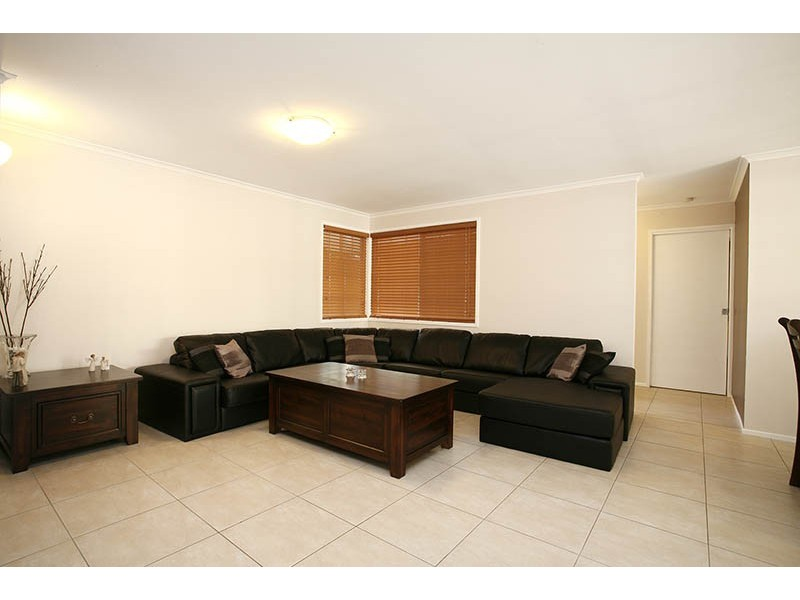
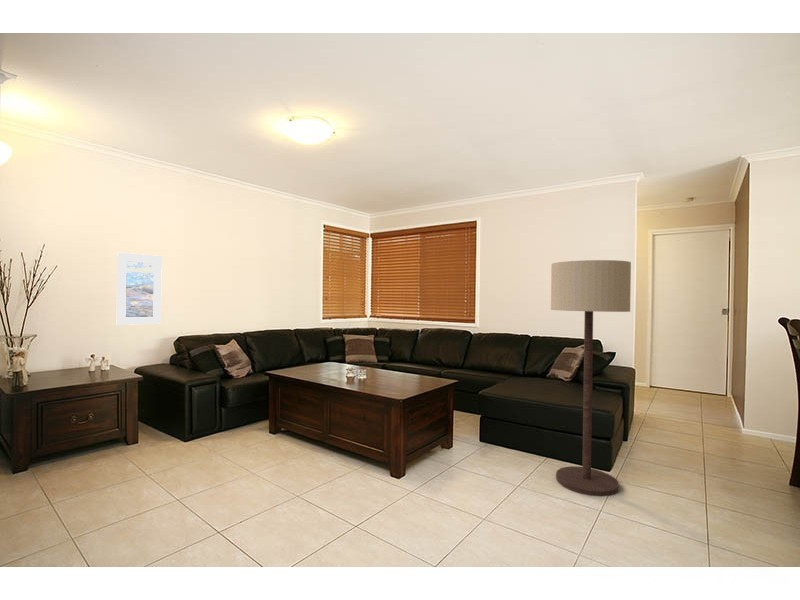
+ floor lamp [550,259,632,497]
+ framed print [116,252,163,326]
